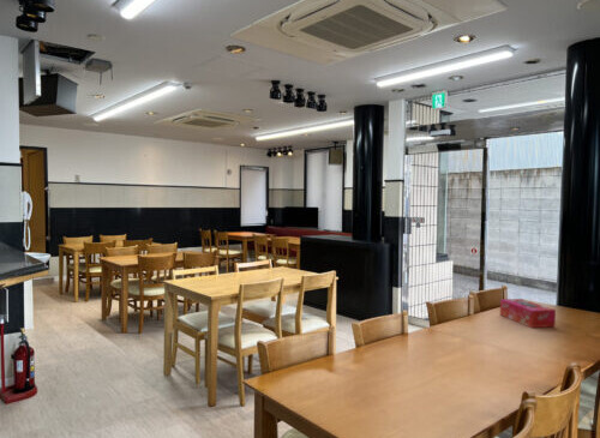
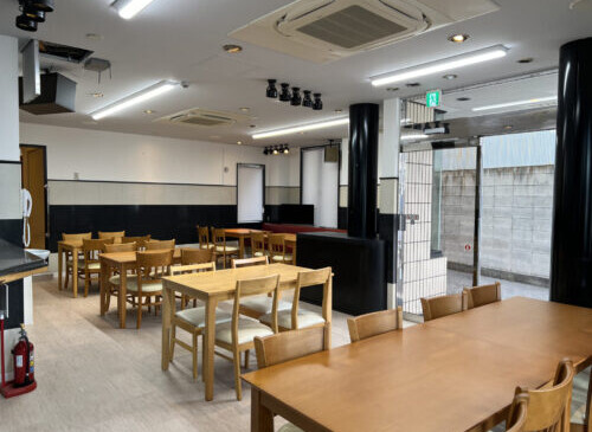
- tissue box [499,298,557,329]
